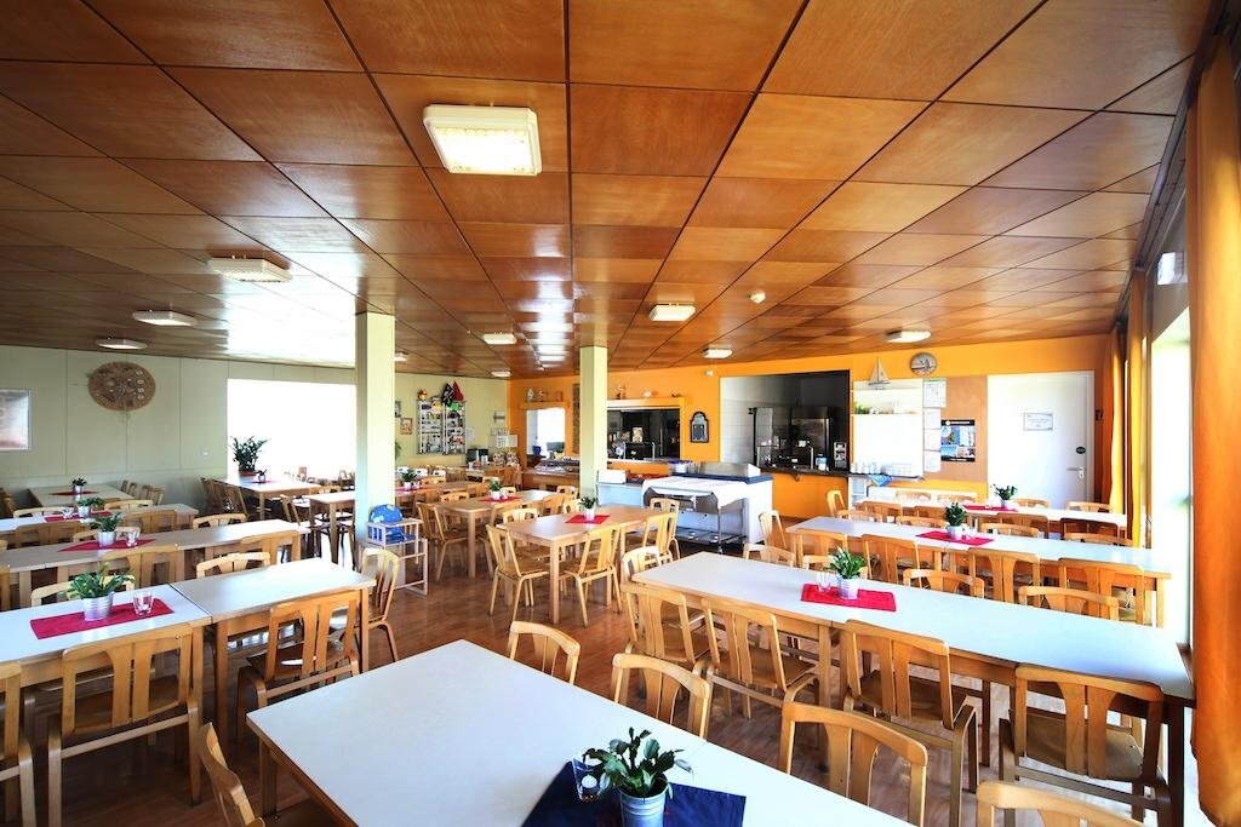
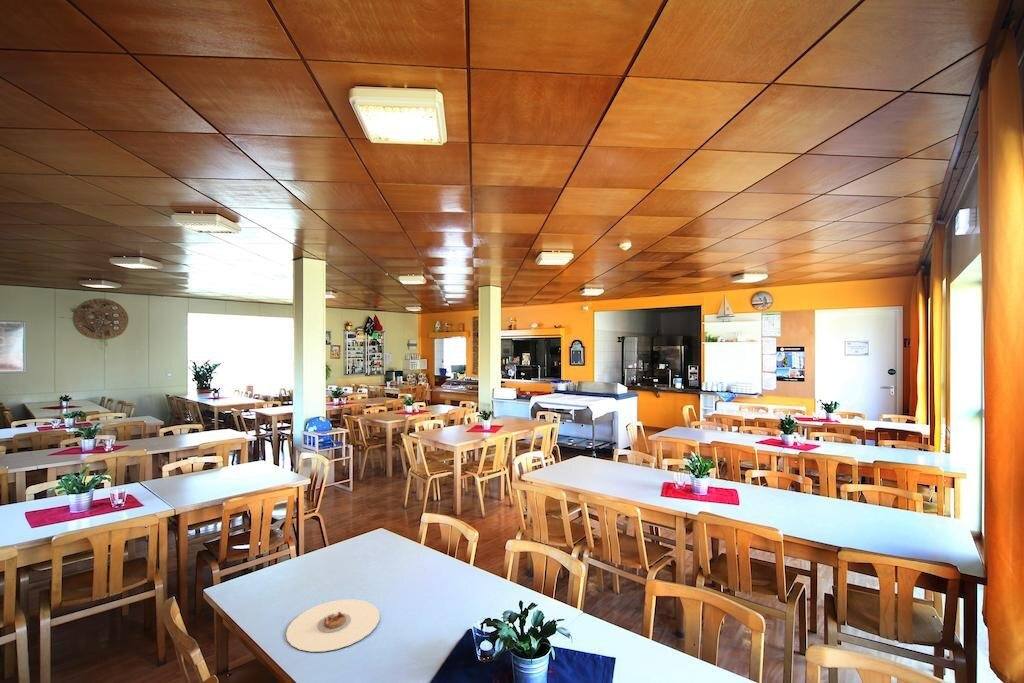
+ plate [285,598,381,653]
